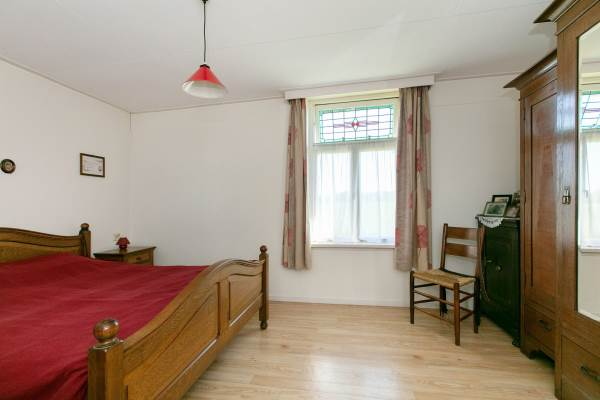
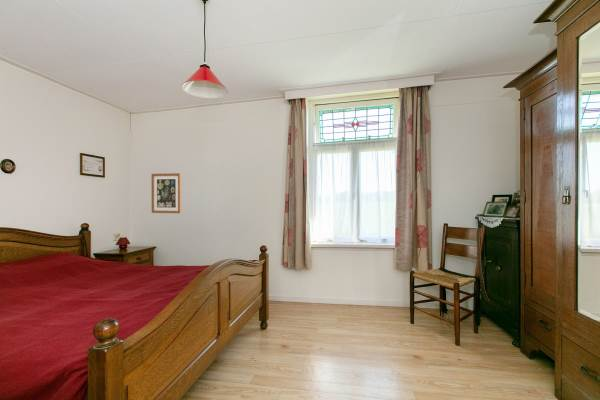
+ wall art [151,172,182,214]
